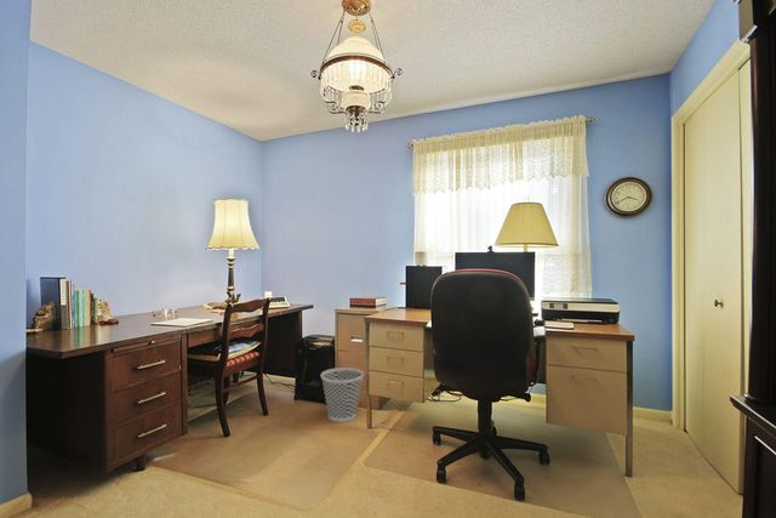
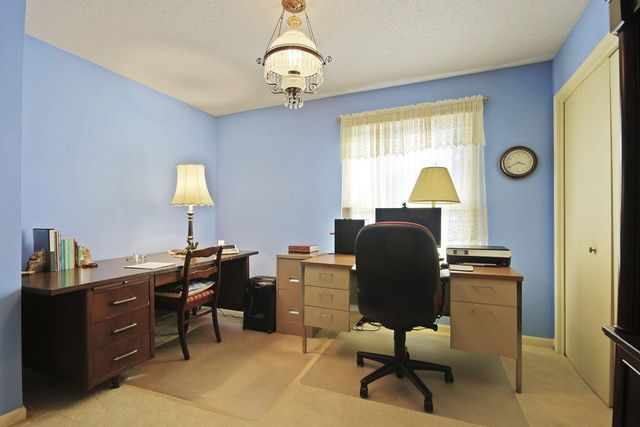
- wastebasket [320,366,365,423]
